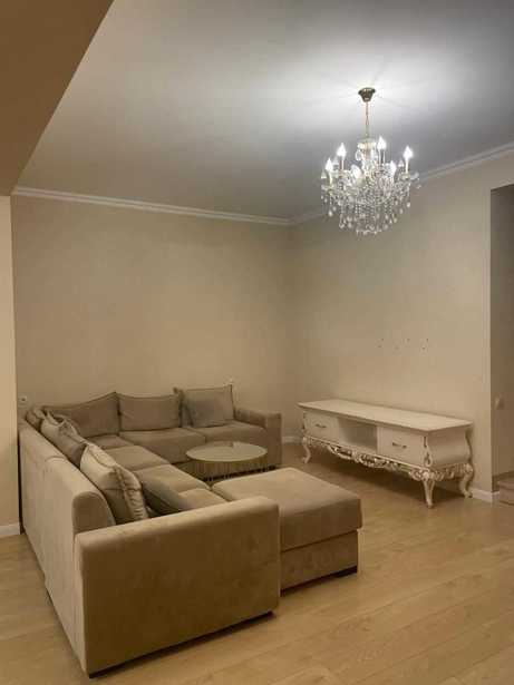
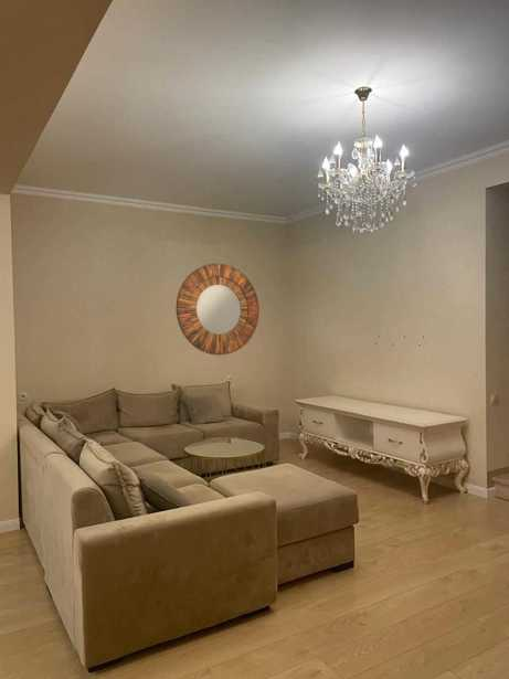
+ home mirror [176,263,261,357]
